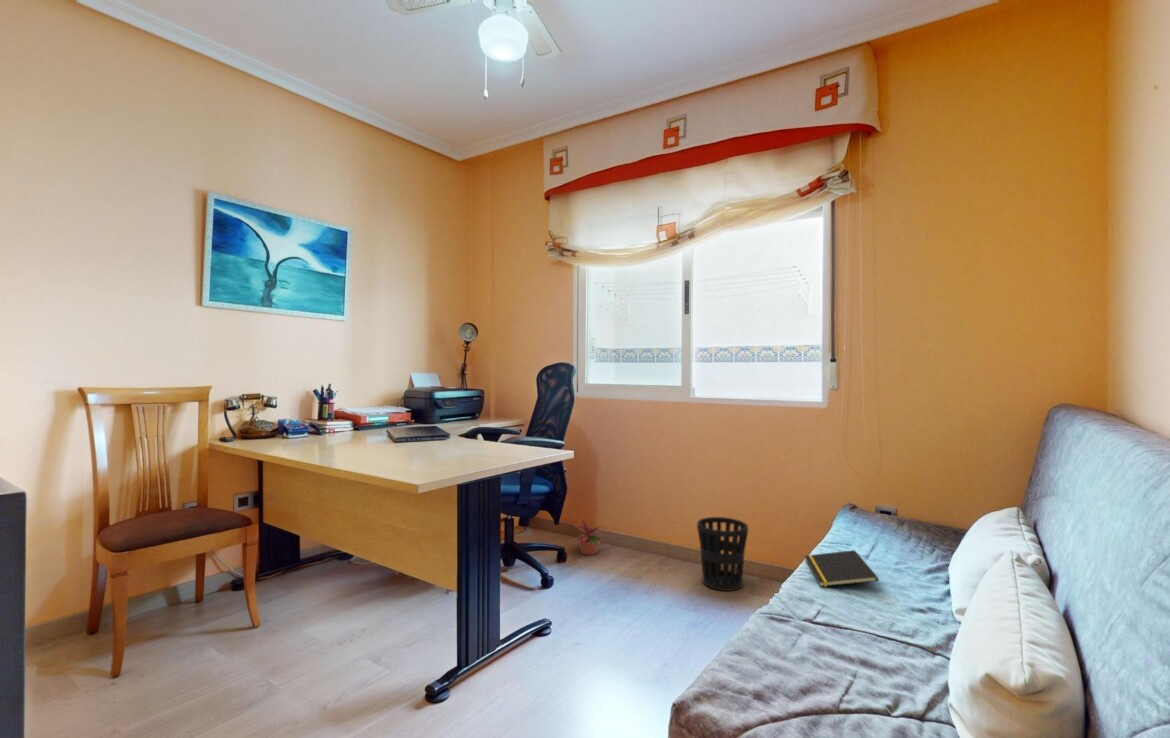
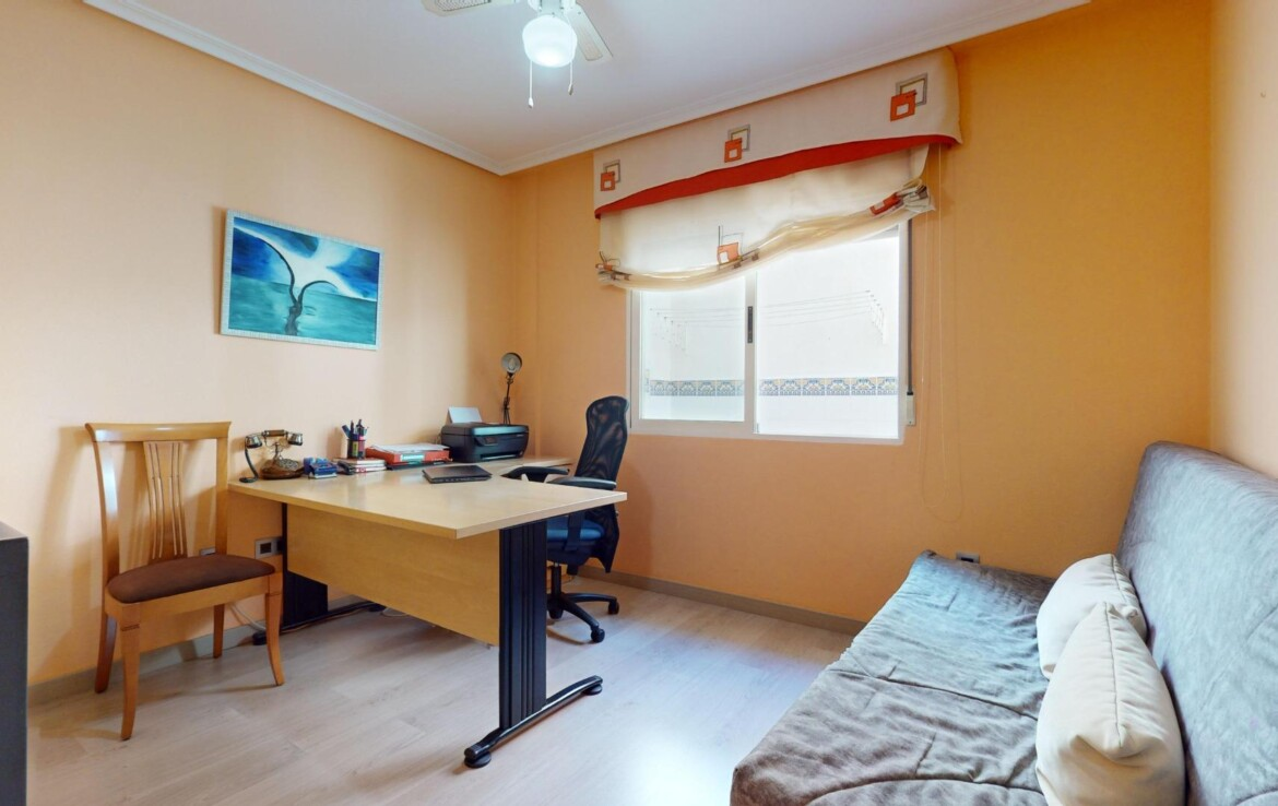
- notepad [804,549,879,588]
- potted plant [569,518,609,556]
- wastebasket [696,516,749,592]
